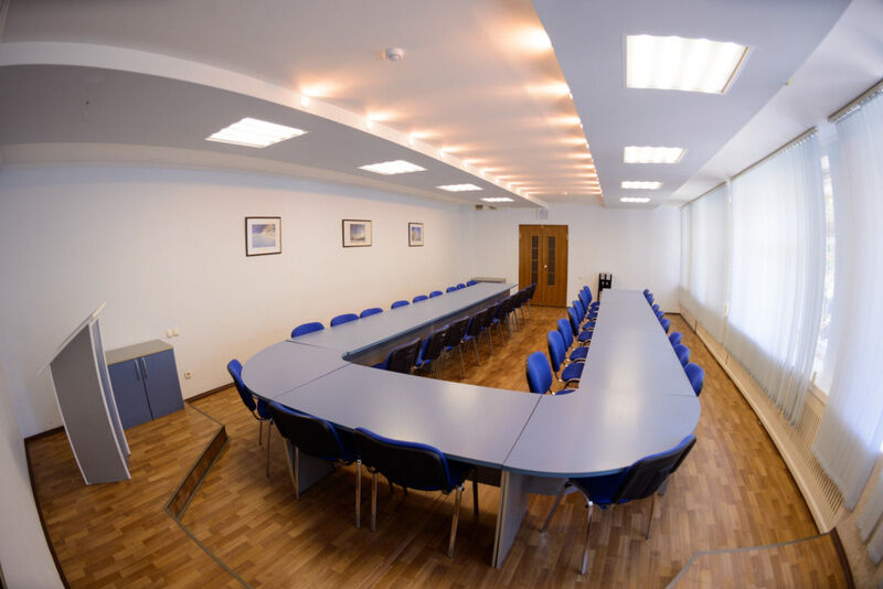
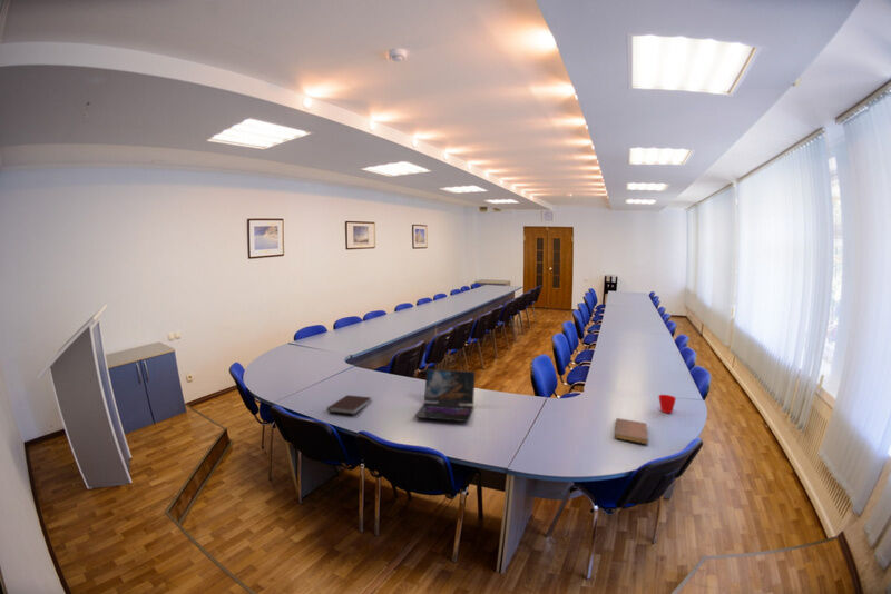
+ laptop [413,368,477,423]
+ notebook [326,394,373,416]
+ cup [657,394,677,414]
+ notebook [614,417,649,445]
